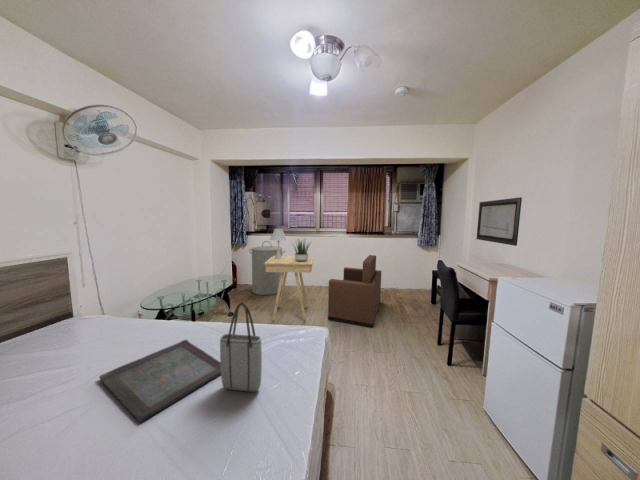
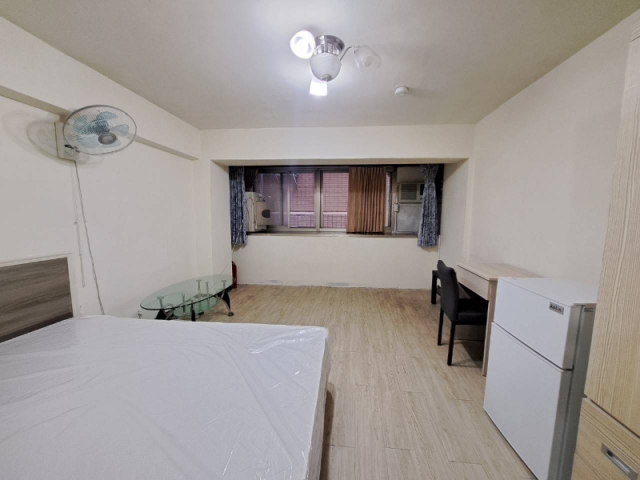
- serving tray [98,339,221,423]
- tote bag [219,302,263,393]
- armchair [327,254,382,329]
- side table [264,255,314,322]
- table lamp [268,228,289,259]
- potted plant [291,236,313,261]
- laundry hamper [248,240,287,296]
- wall art [475,196,523,247]
